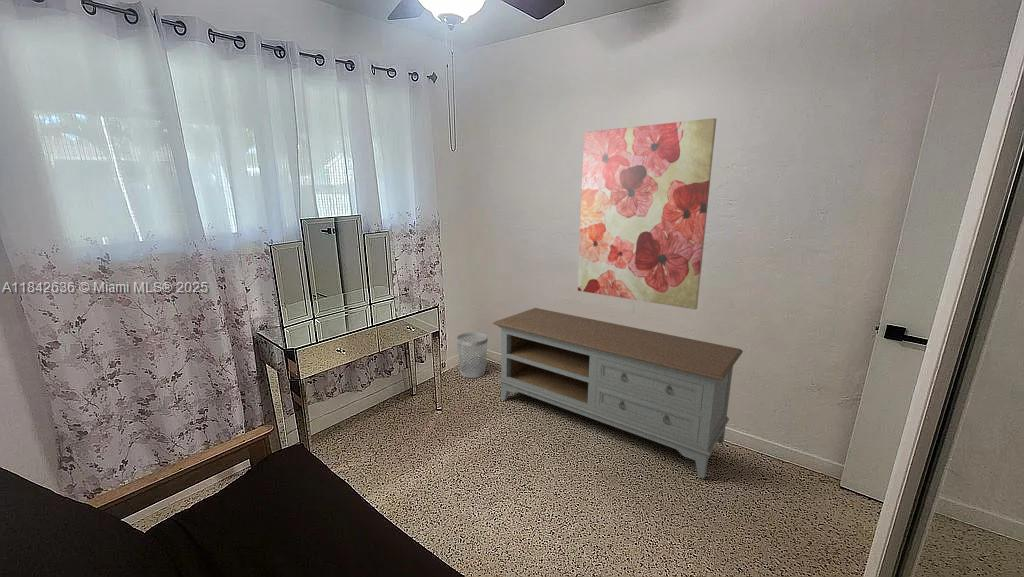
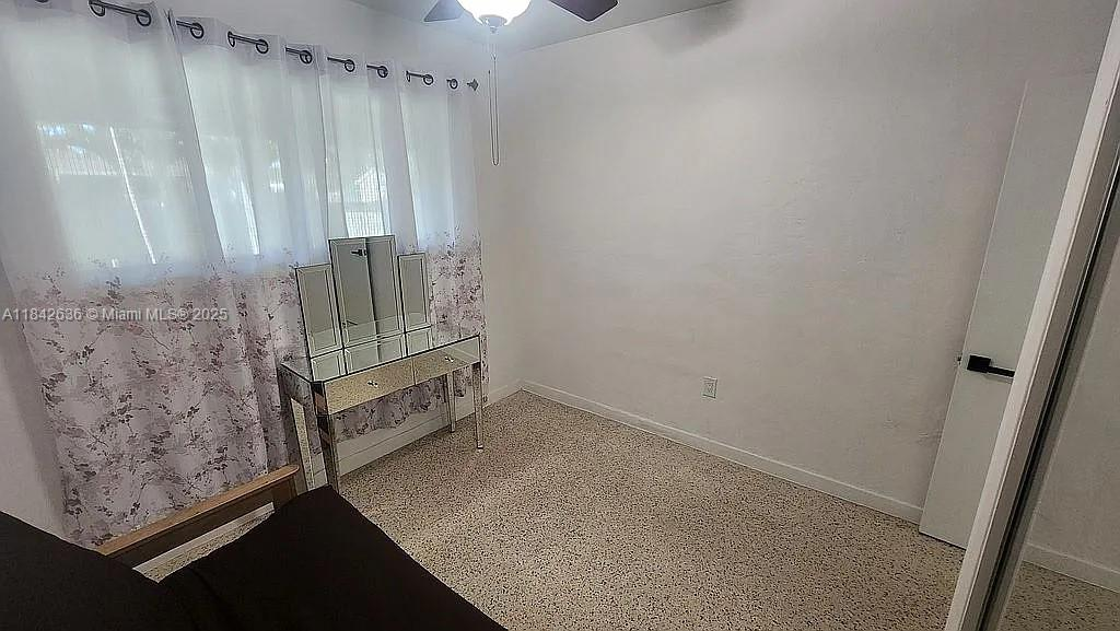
- wall art [577,117,718,310]
- media console [492,307,744,479]
- wastebasket [456,331,489,379]
